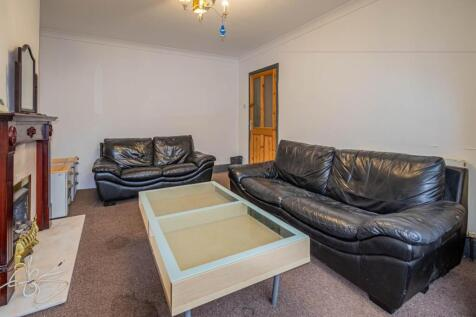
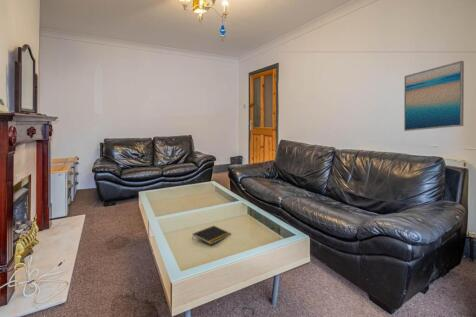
+ notepad [191,225,232,245]
+ wall art [403,60,465,132]
